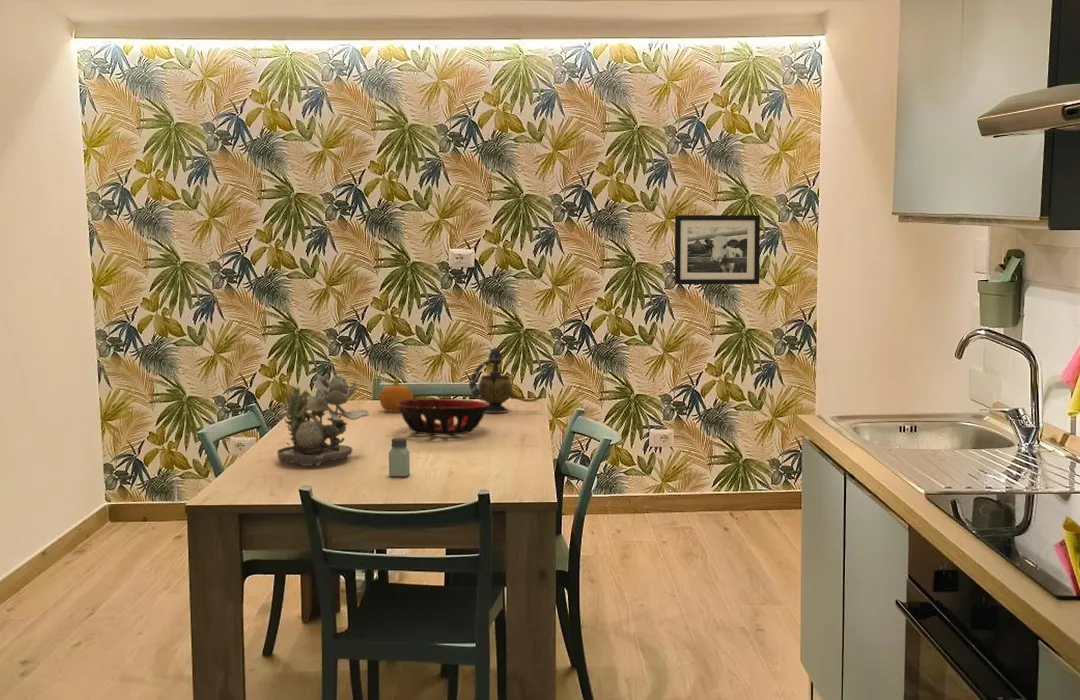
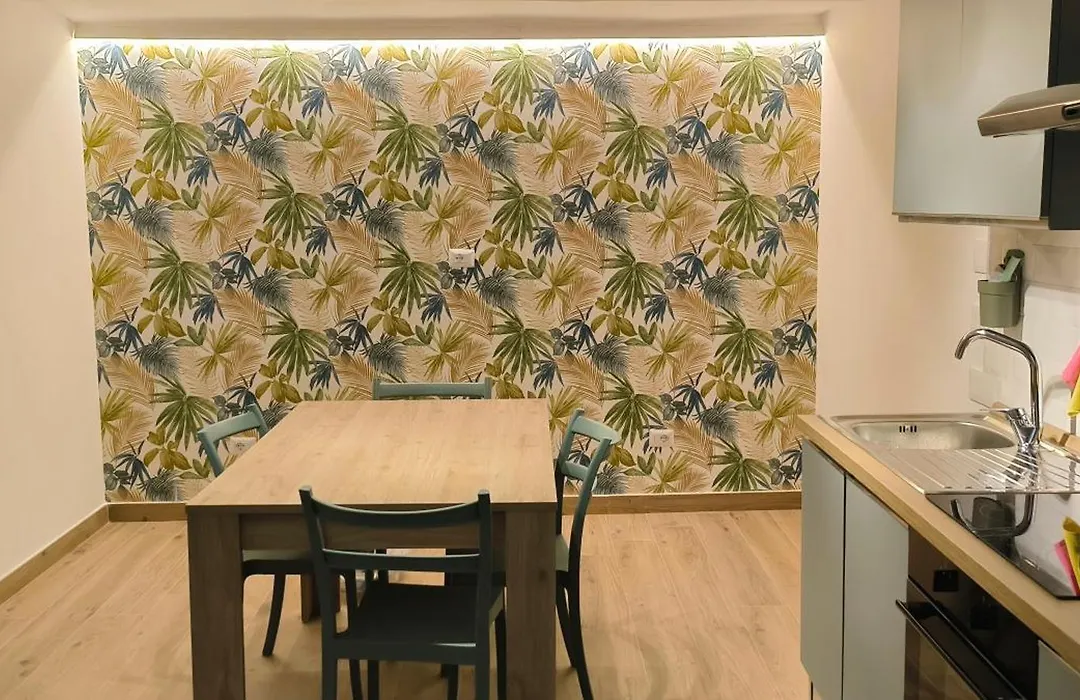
- fruit [379,378,414,413]
- picture frame [674,214,761,285]
- saltshaker [388,437,411,478]
- teapot [468,346,541,414]
- succulent plant [276,373,371,467]
- decorative bowl [397,398,489,436]
